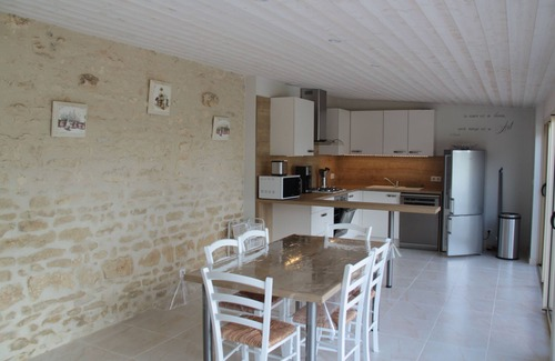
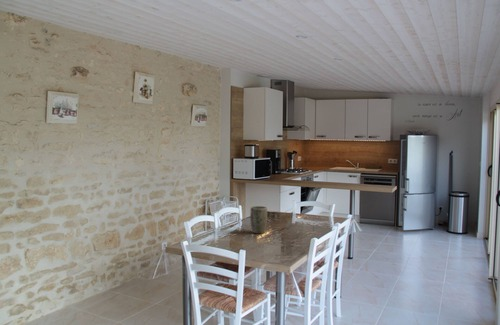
+ plant pot [249,205,268,234]
